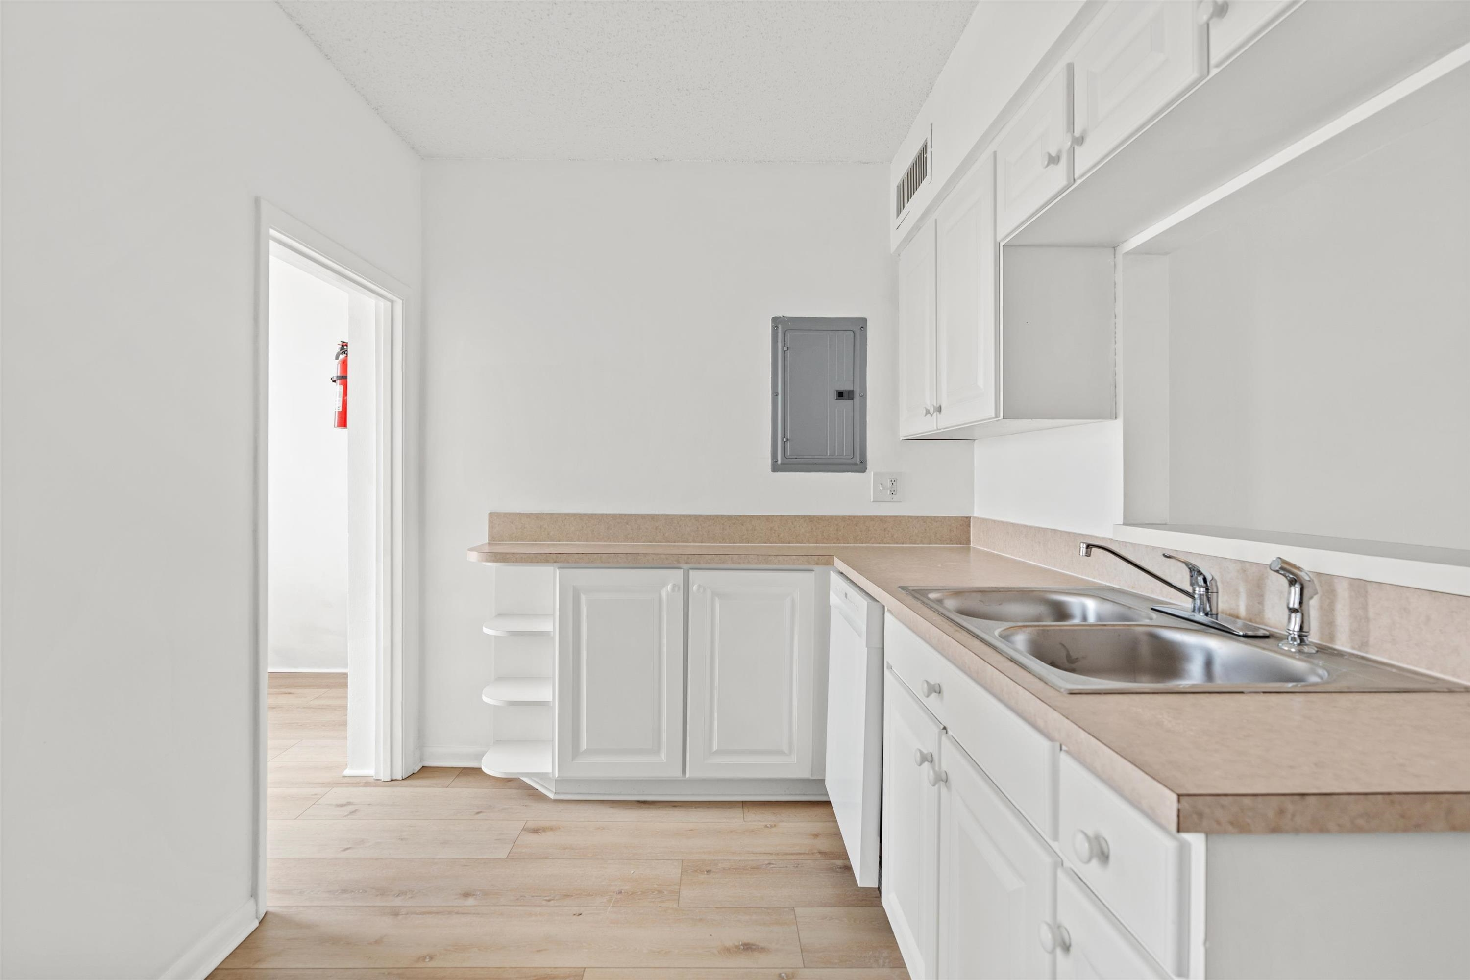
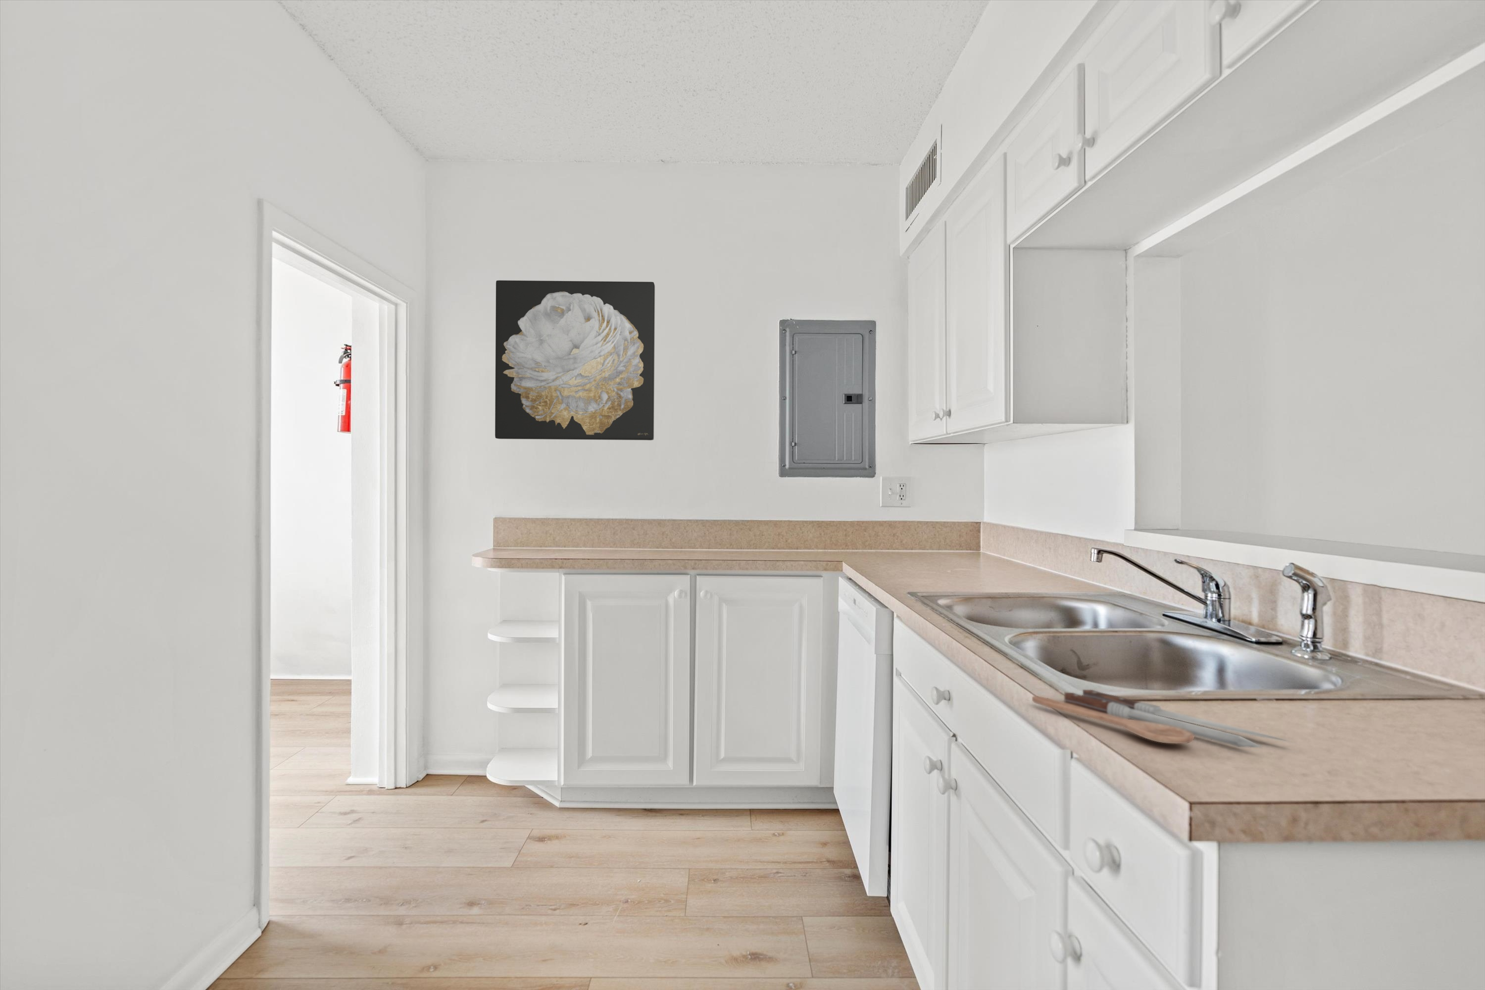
+ wall art [495,280,655,441]
+ spoon [1032,689,1297,748]
